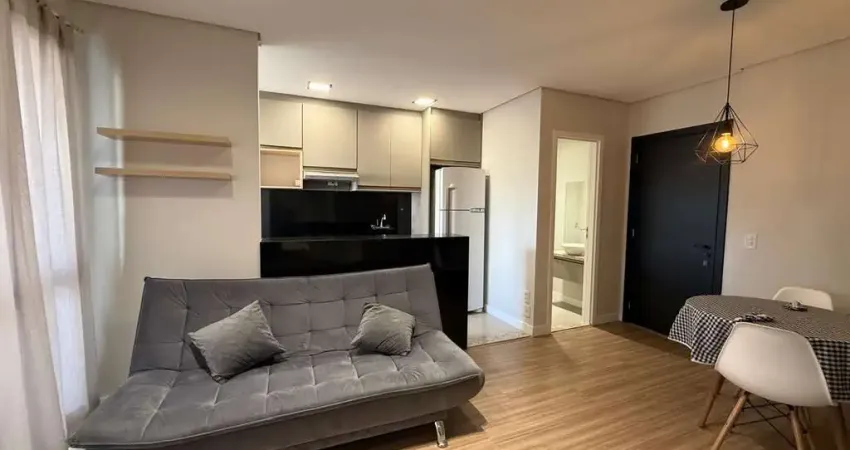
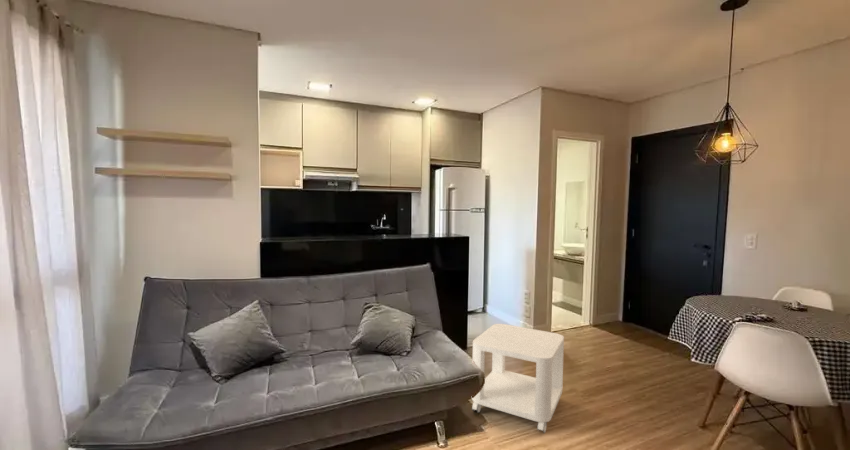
+ side table [471,323,565,434]
